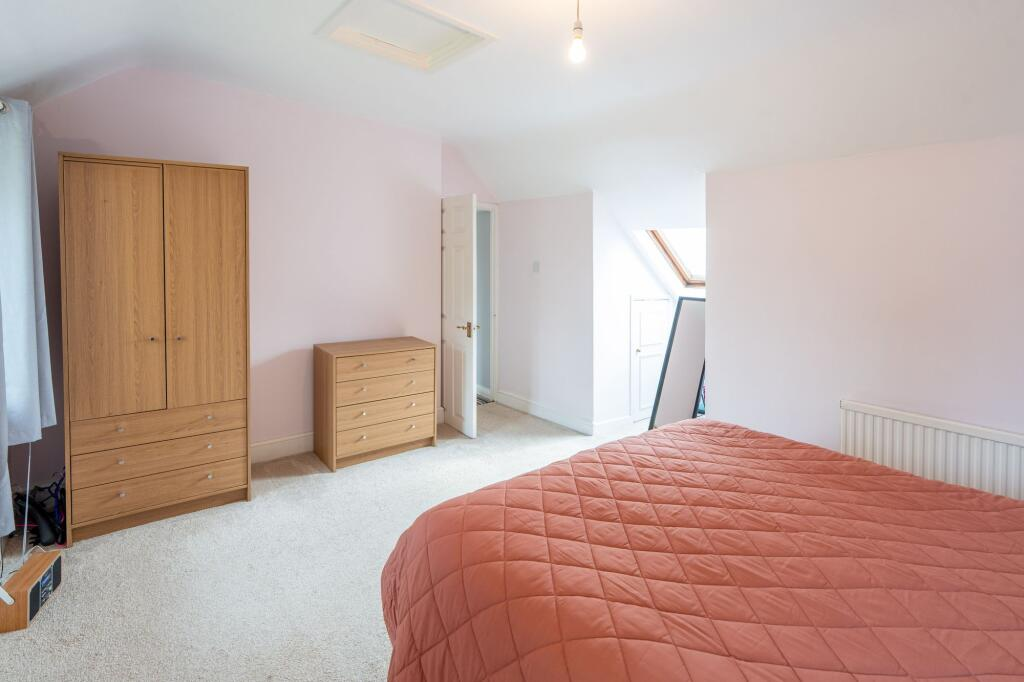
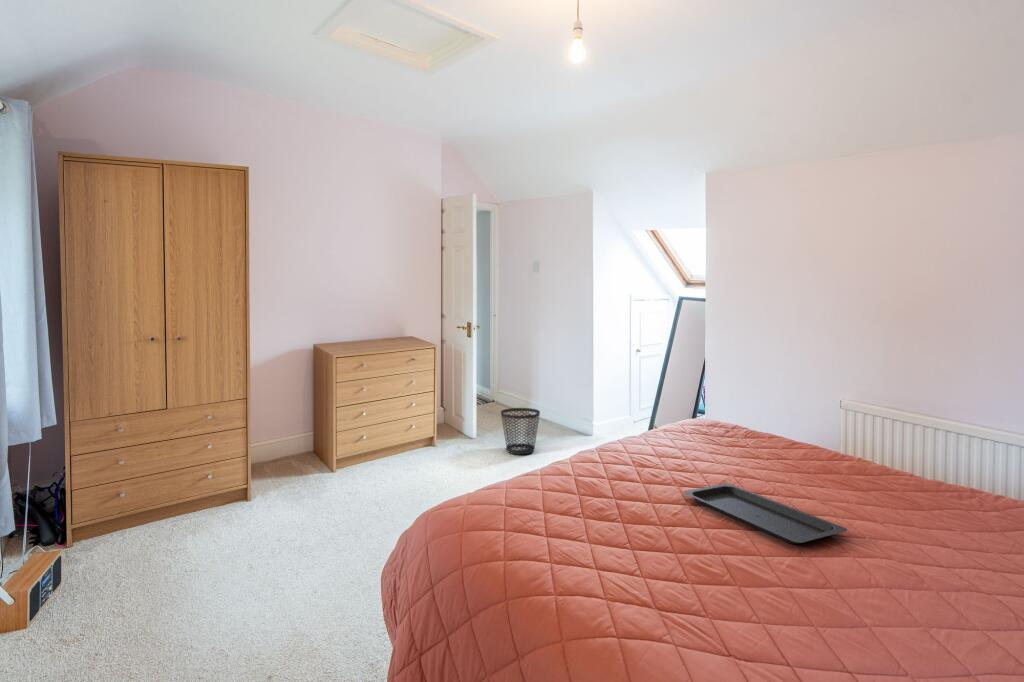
+ serving tray [682,483,849,545]
+ wastebasket [500,407,541,455]
